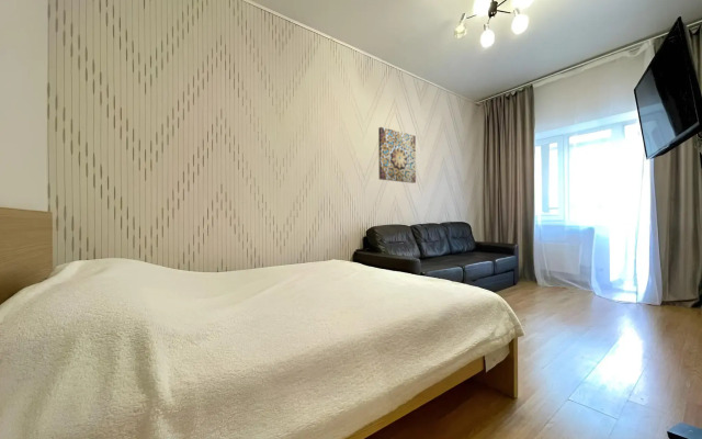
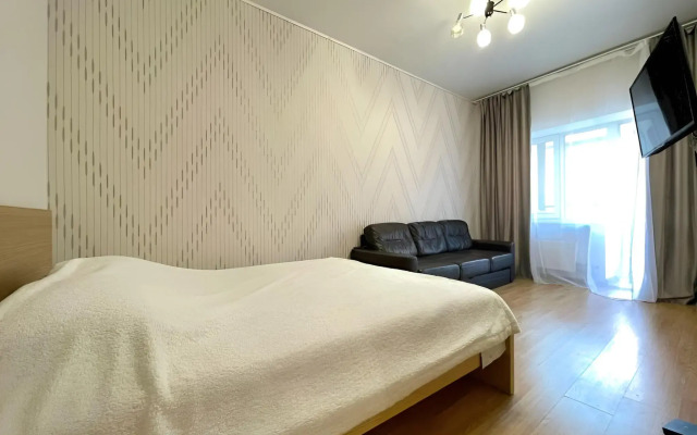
- wall art [377,126,417,184]
